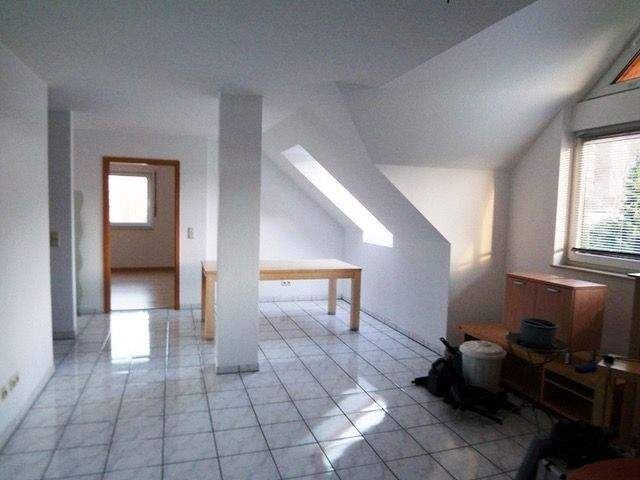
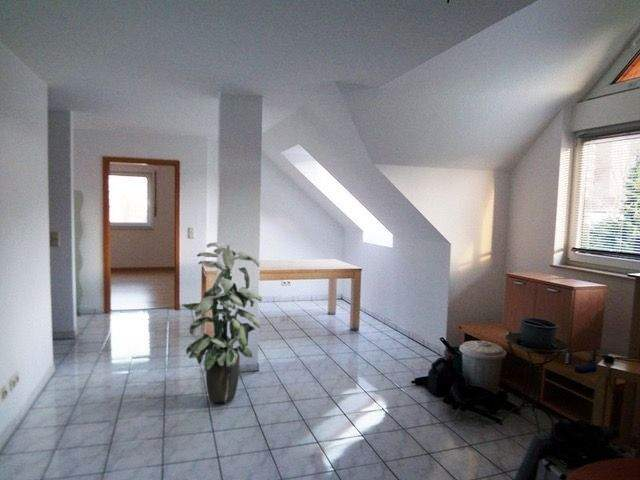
+ indoor plant [180,241,263,404]
